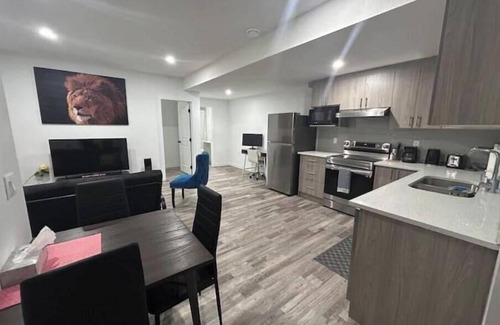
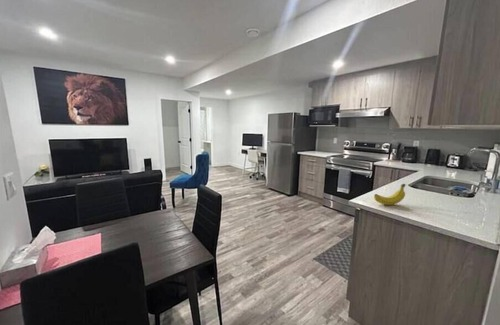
+ fruit [373,183,406,206]
